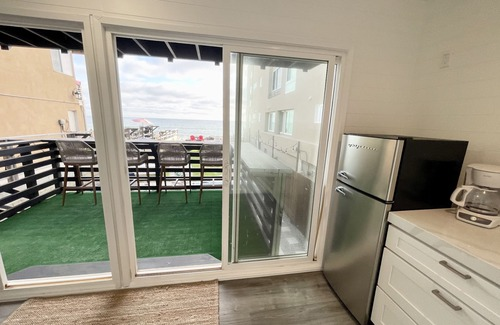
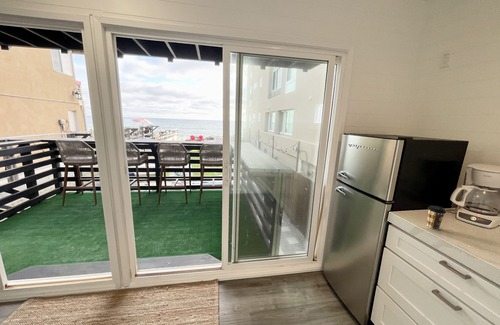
+ coffee cup [426,204,447,230]
